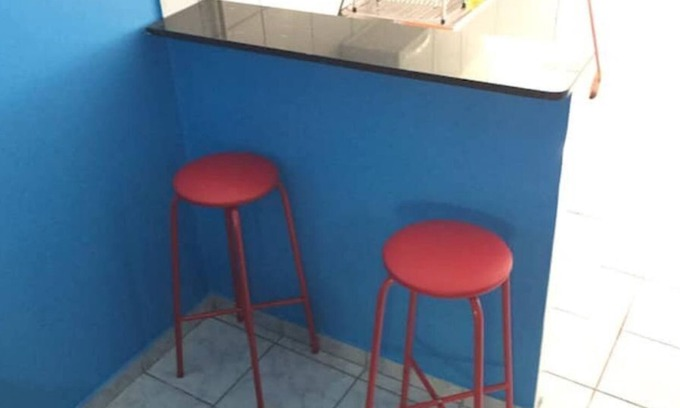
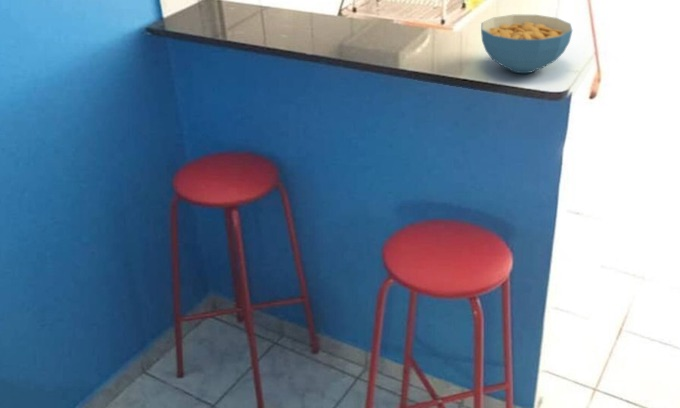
+ cereal bowl [480,14,573,74]
